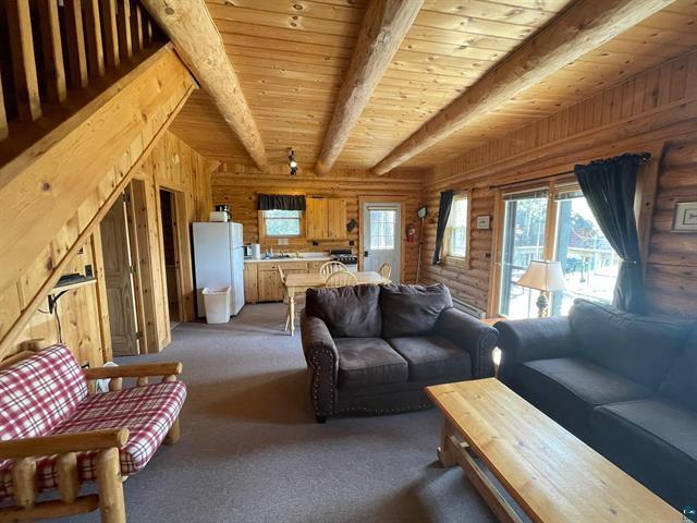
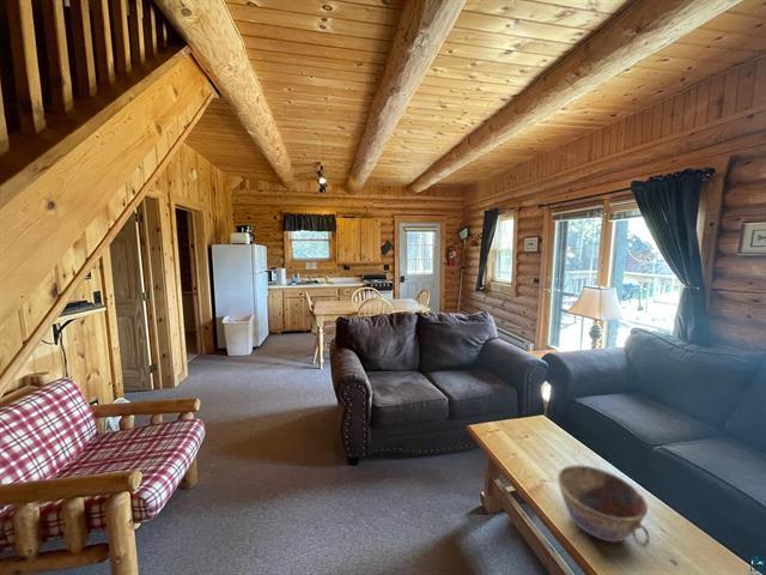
+ bowl [557,464,651,547]
